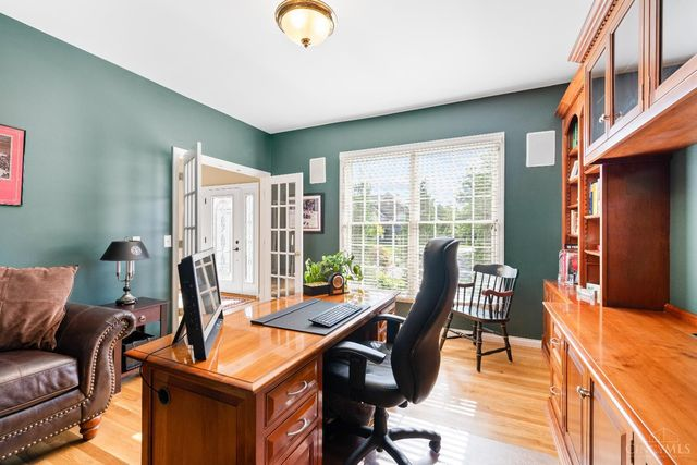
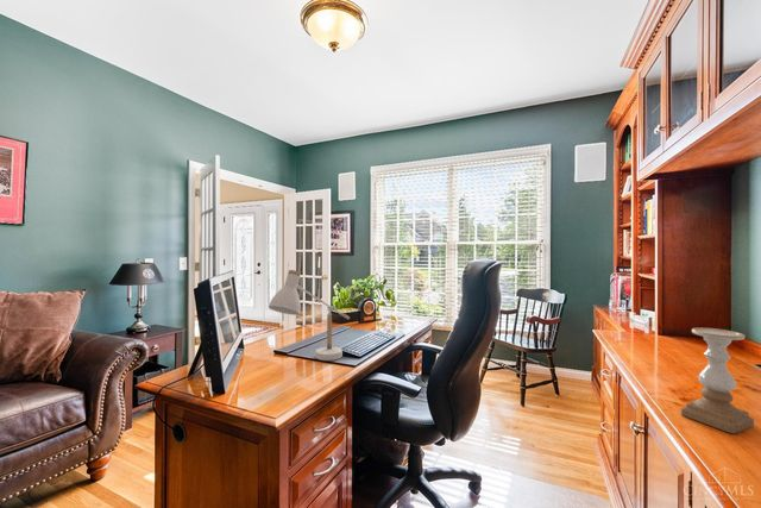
+ candle holder [680,327,755,434]
+ desk lamp [268,269,351,362]
